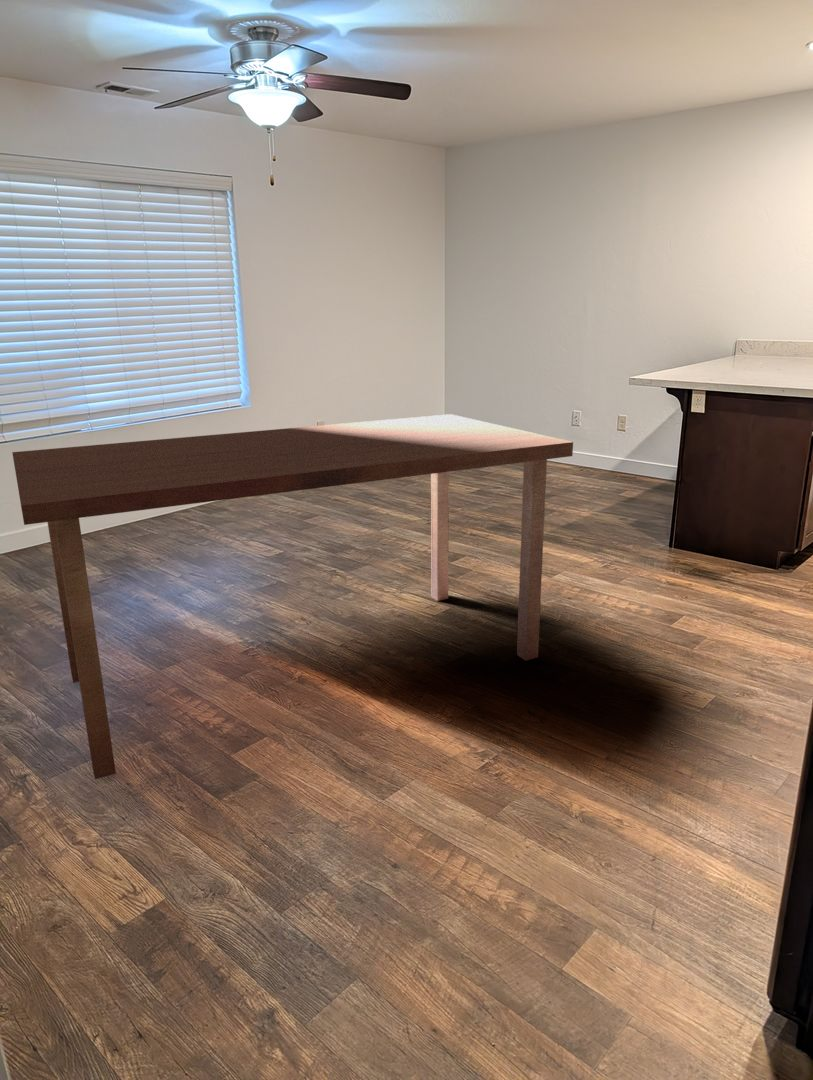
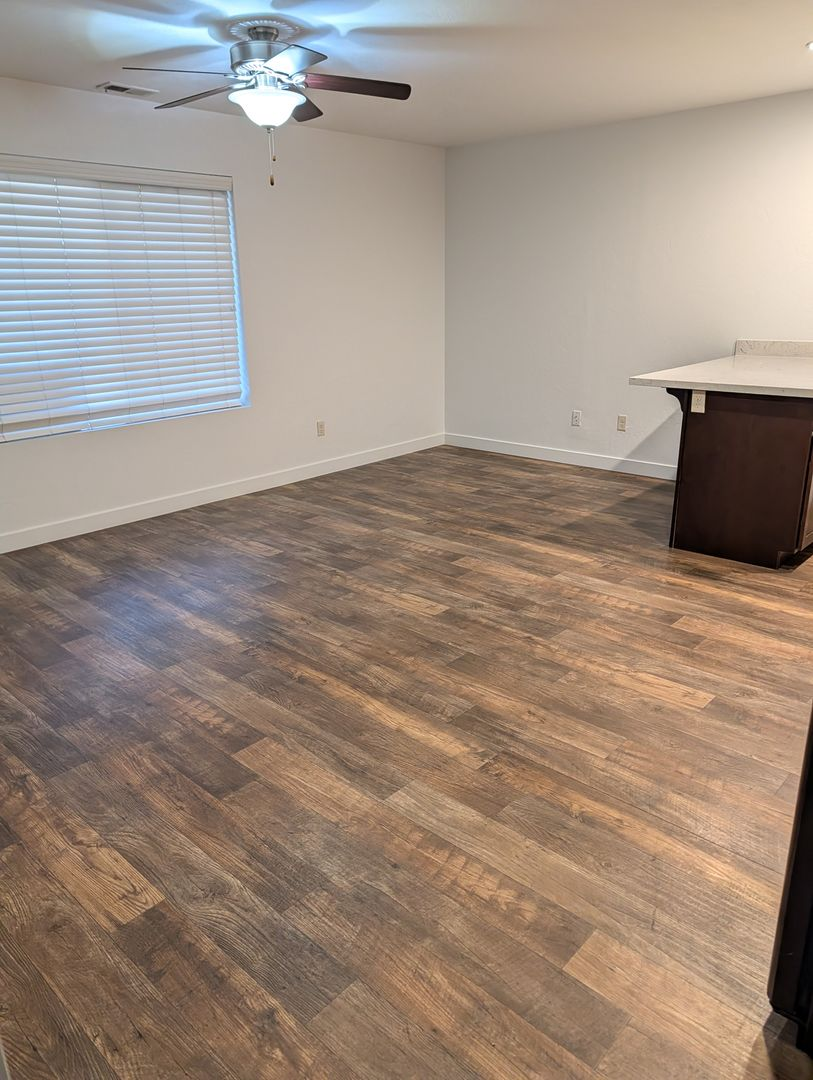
- desk [11,413,574,780]
